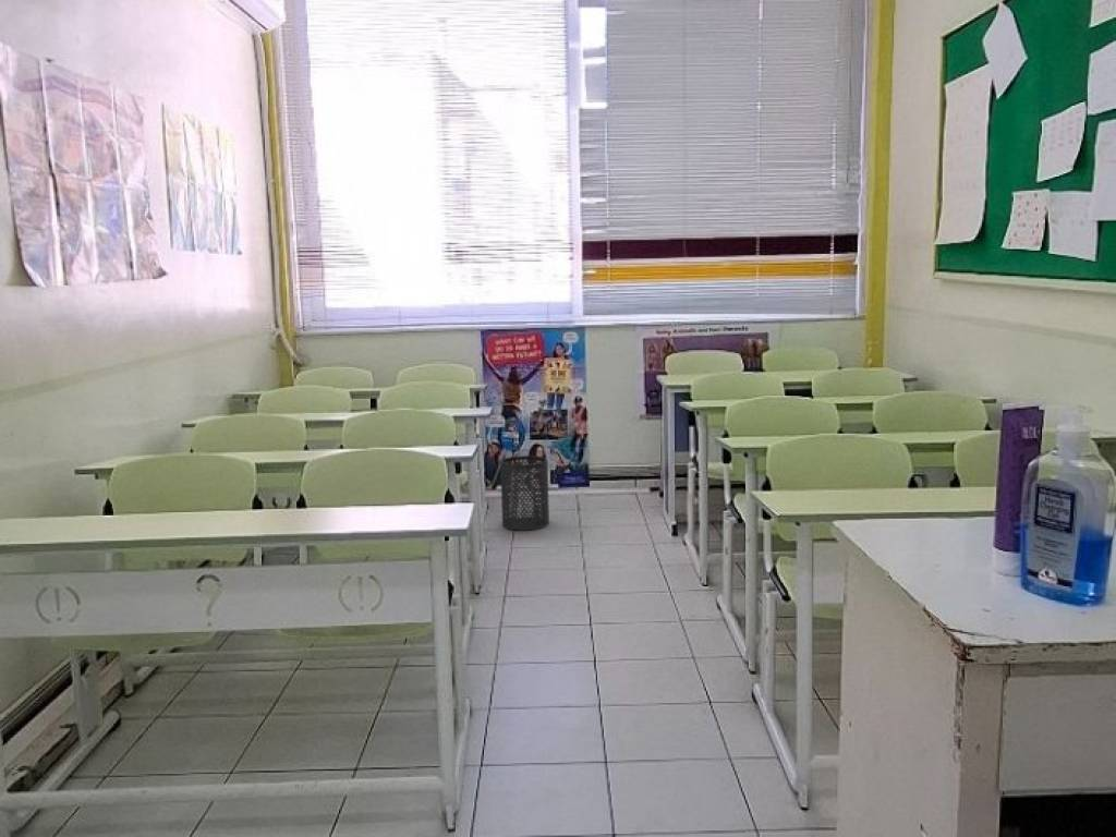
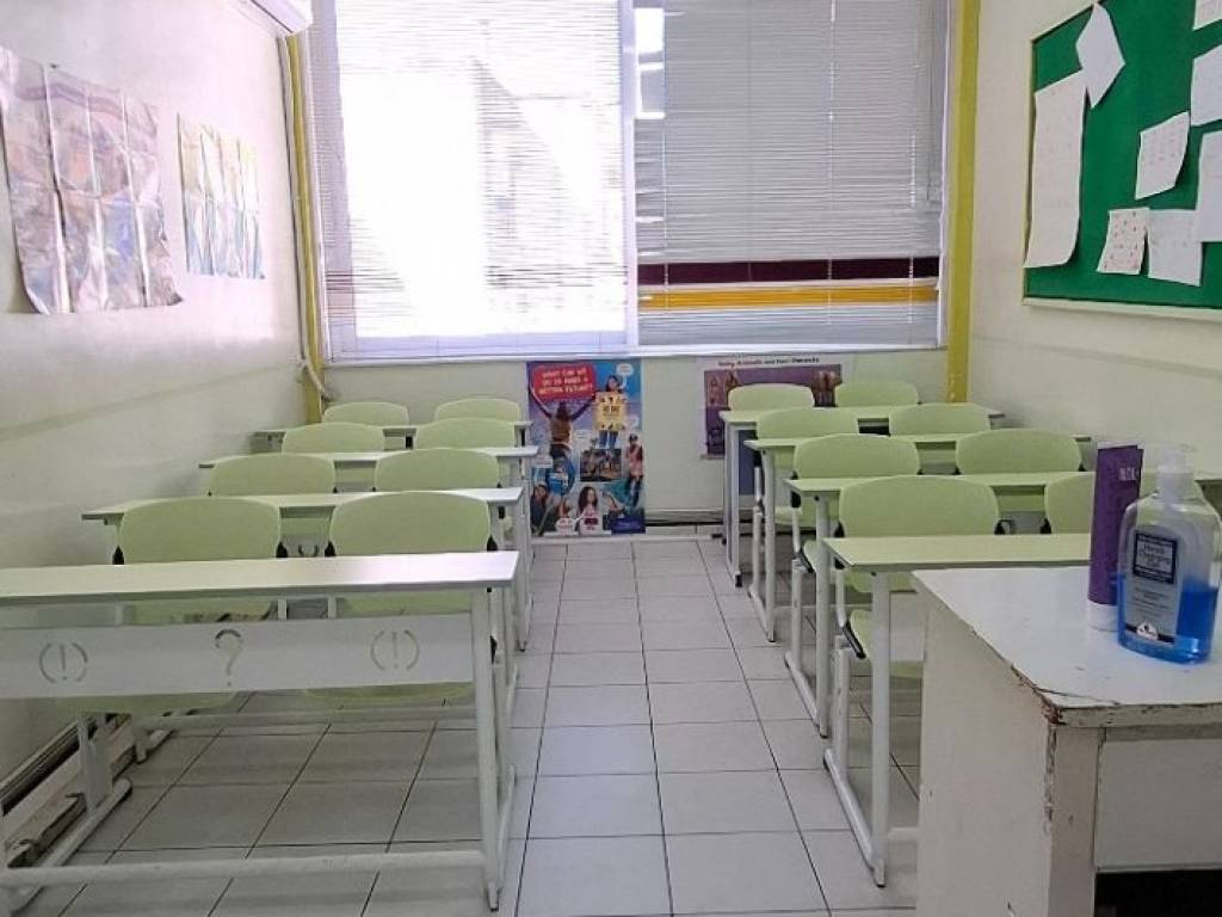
- trash can [499,454,550,532]
